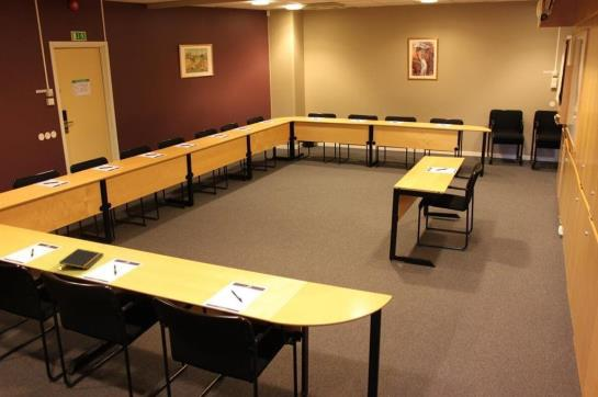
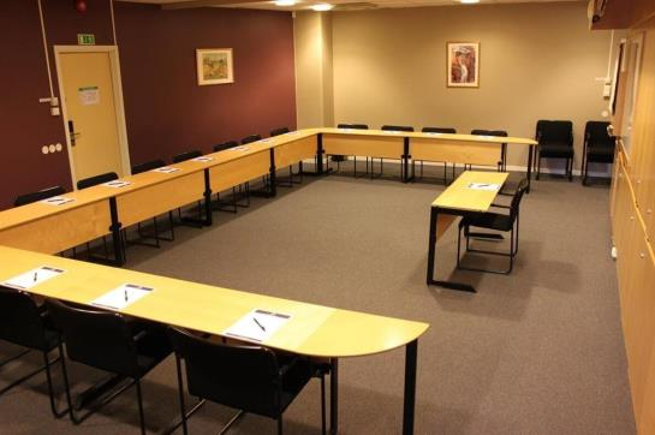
- notepad [58,248,104,270]
